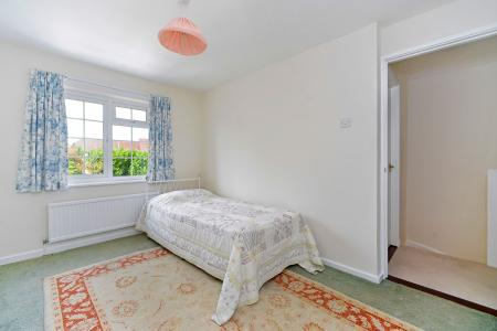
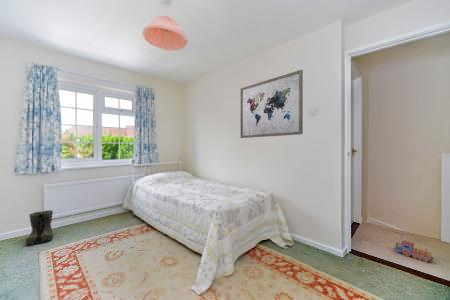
+ wall art [240,69,304,139]
+ boots [25,209,54,246]
+ toy train [393,239,434,263]
